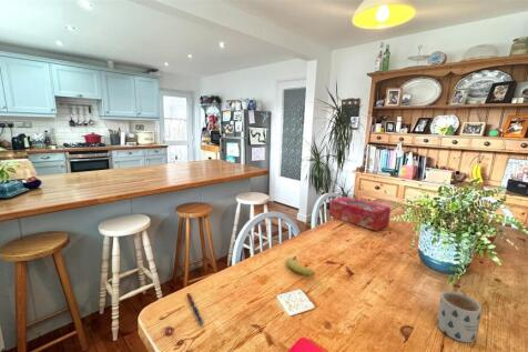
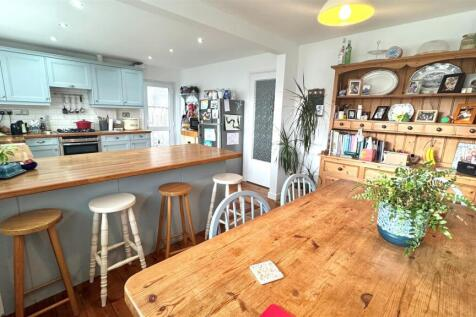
- tissue box [328,195,392,232]
- fruit [285,255,316,276]
- pen [185,292,205,326]
- mug [436,290,483,343]
